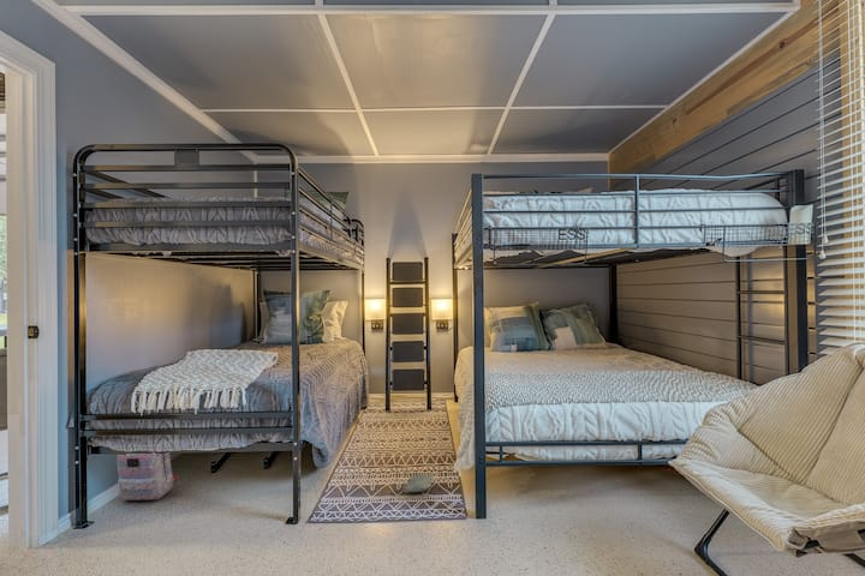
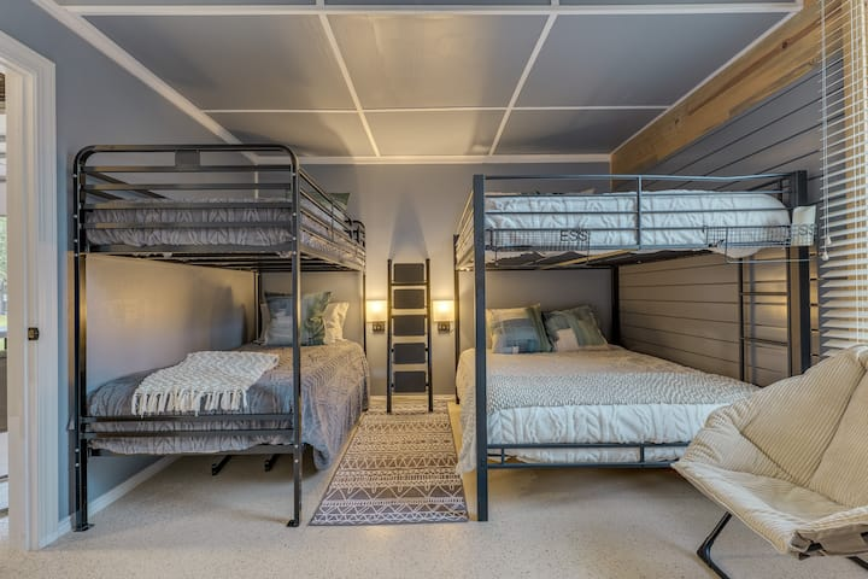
- backpack [115,451,179,502]
- plush toy [400,473,434,493]
